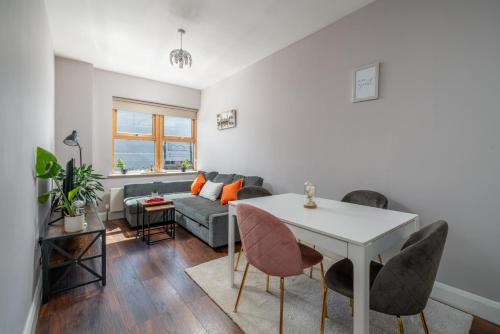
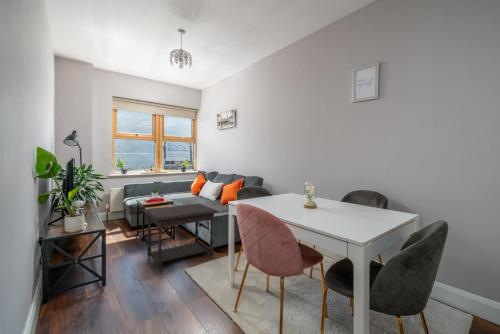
+ side table [142,203,220,272]
